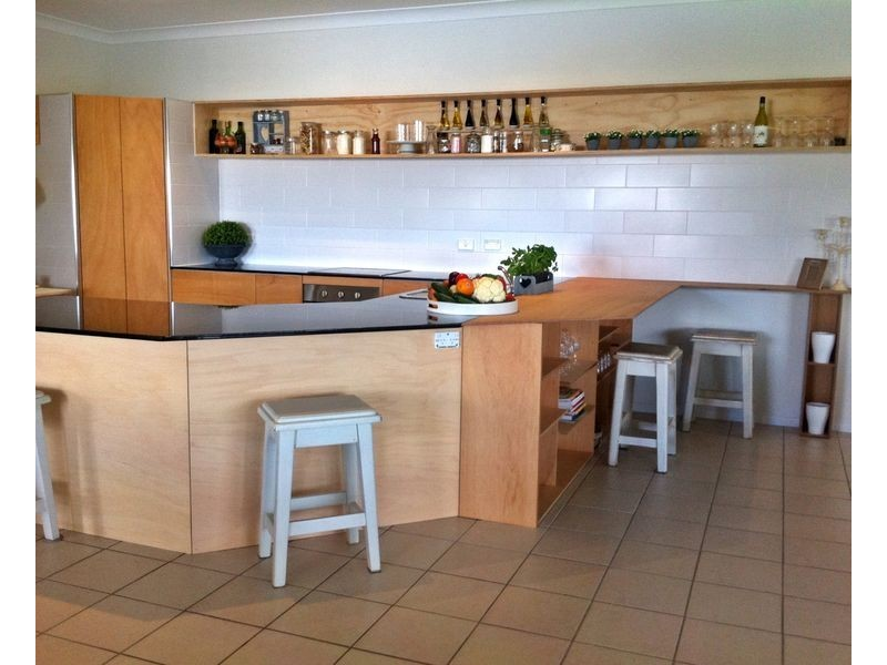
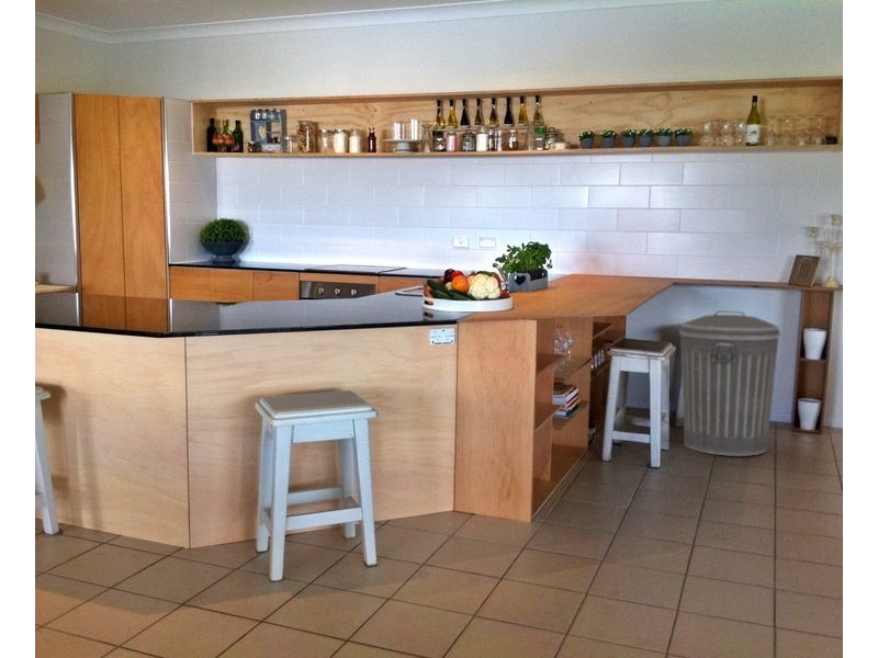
+ trash can [678,309,781,457]
